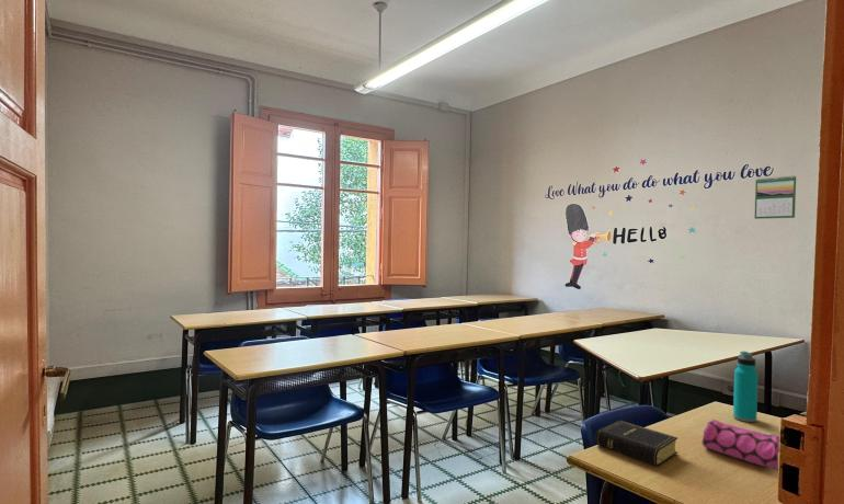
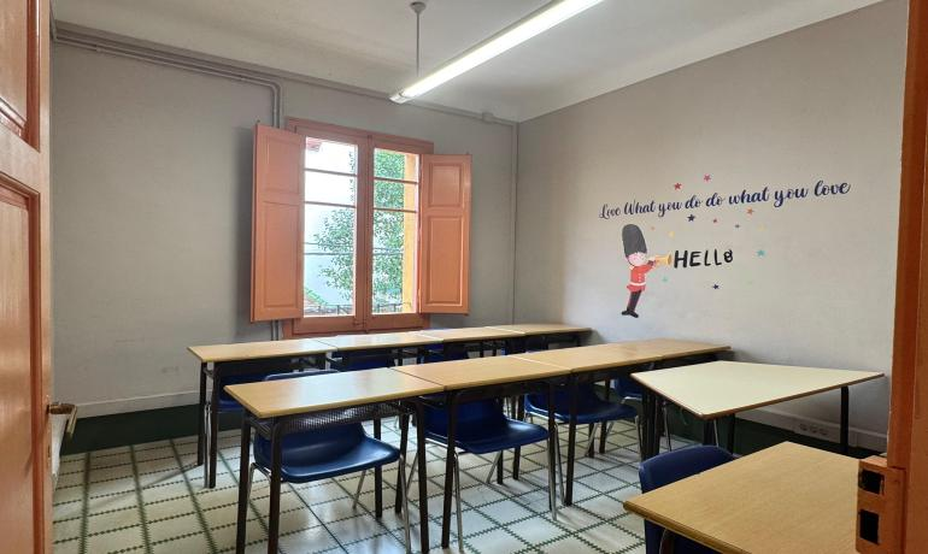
- water bottle [732,351,760,423]
- pencil case [700,419,780,471]
- calendar [754,174,797,220]
- book [594,420,678,467]
